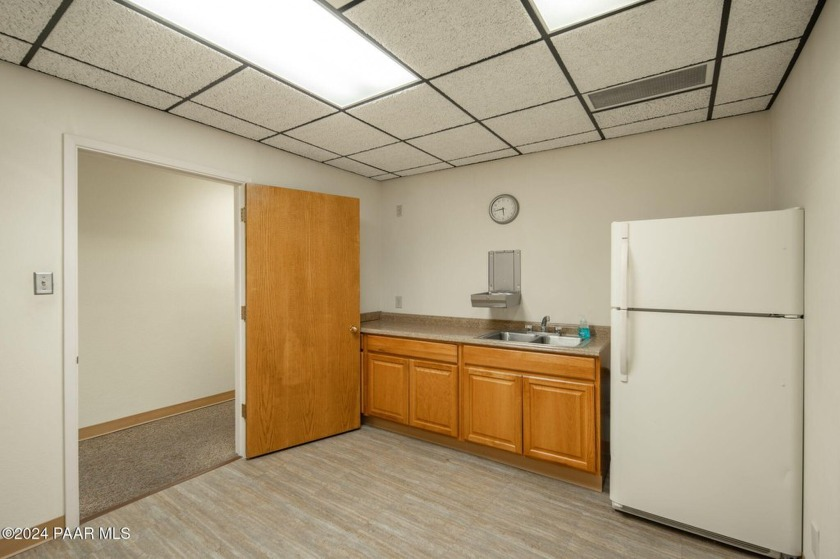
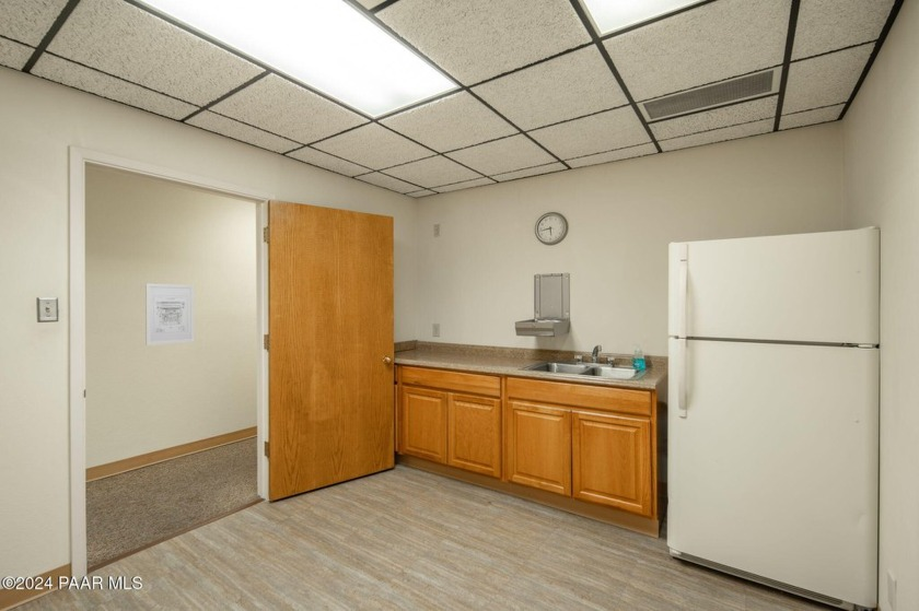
+ wall art [144,282,196,346]
